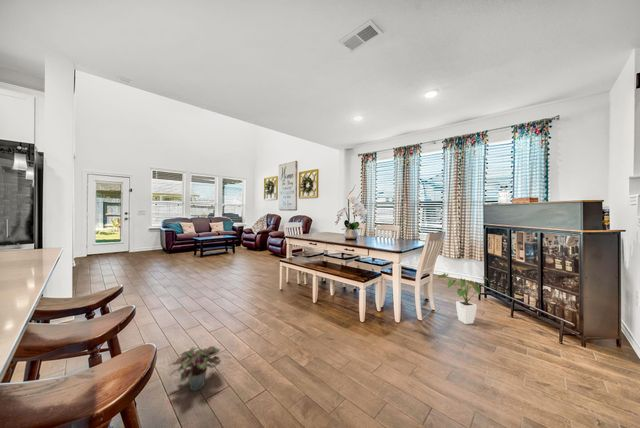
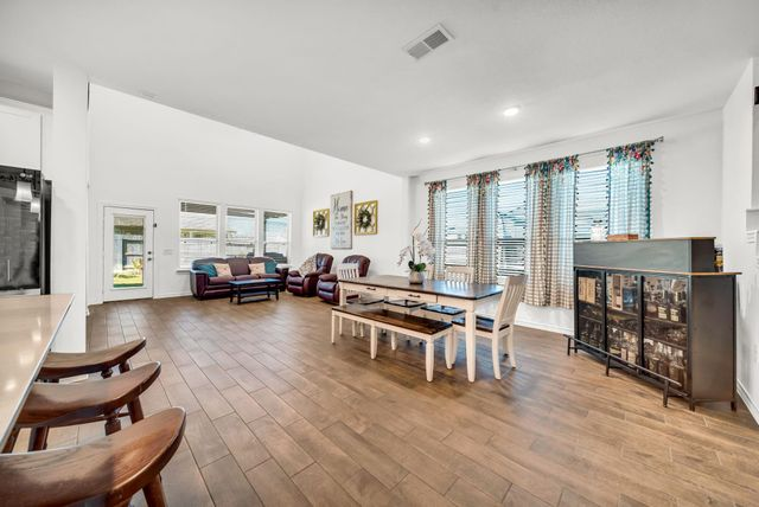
- potted plant [169,345,222,392]
- house plant [437,272,490,325]
